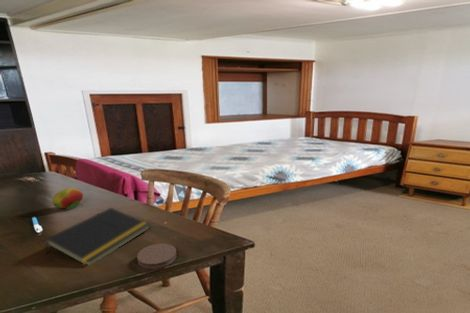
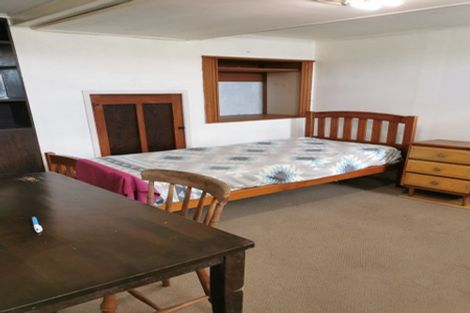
- fruit [51,187,84,210]
- coaster [136,242,178,270]
- notepad [44,207,151,266]
